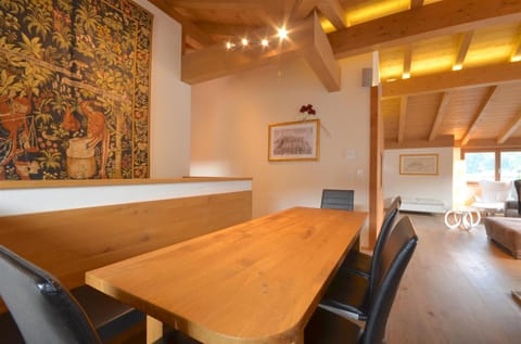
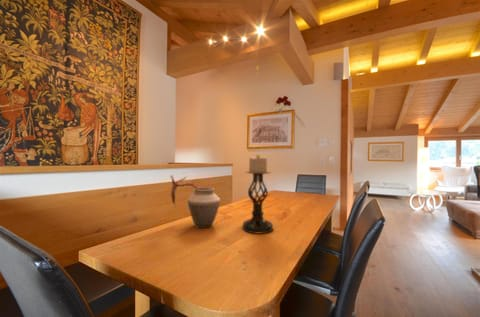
+ vase [169,174,221,229]
+ candle holder [241,154,274,234]
